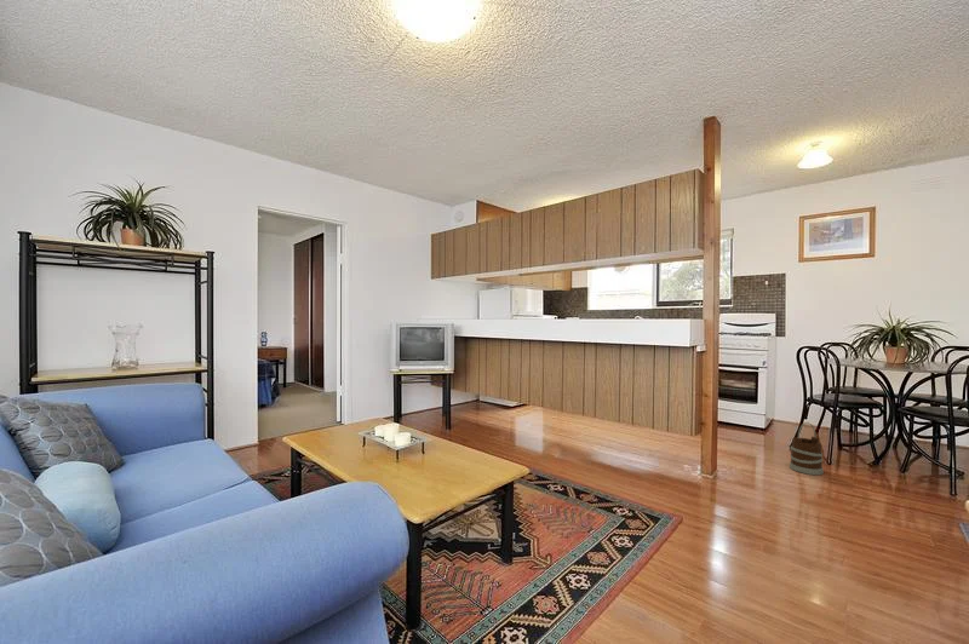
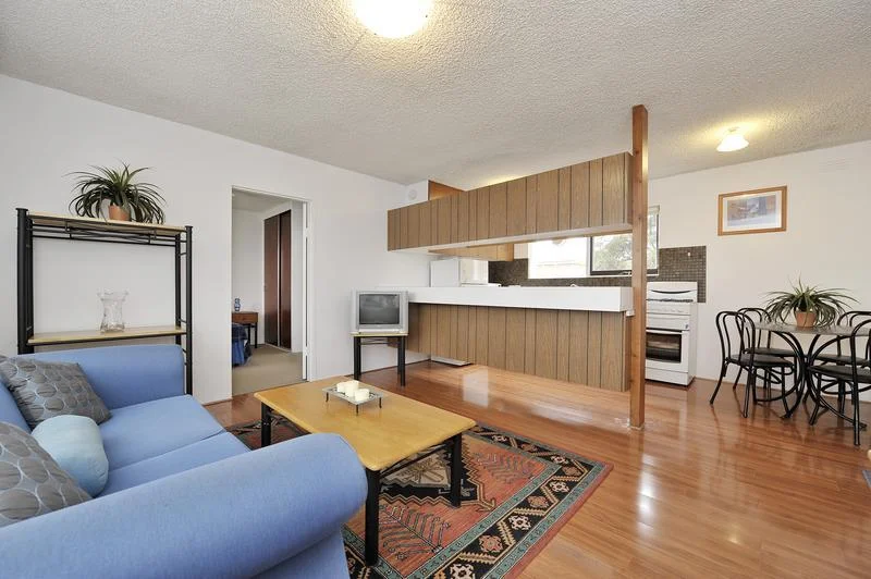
- wooden bucket [789,421,825,476]
